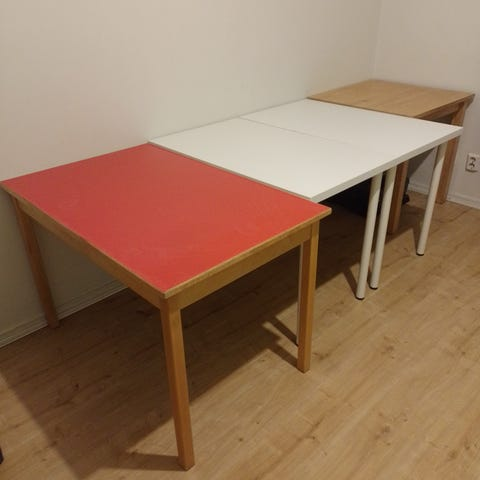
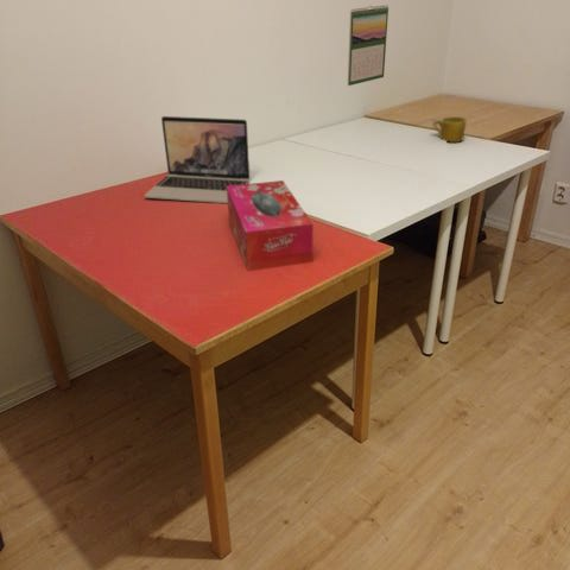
+ mug [431,115,467,144]
+ laptop [144,115,251,204]
+ tissue box [227,179,315,272]
+ calendar [347,4,390,87]
